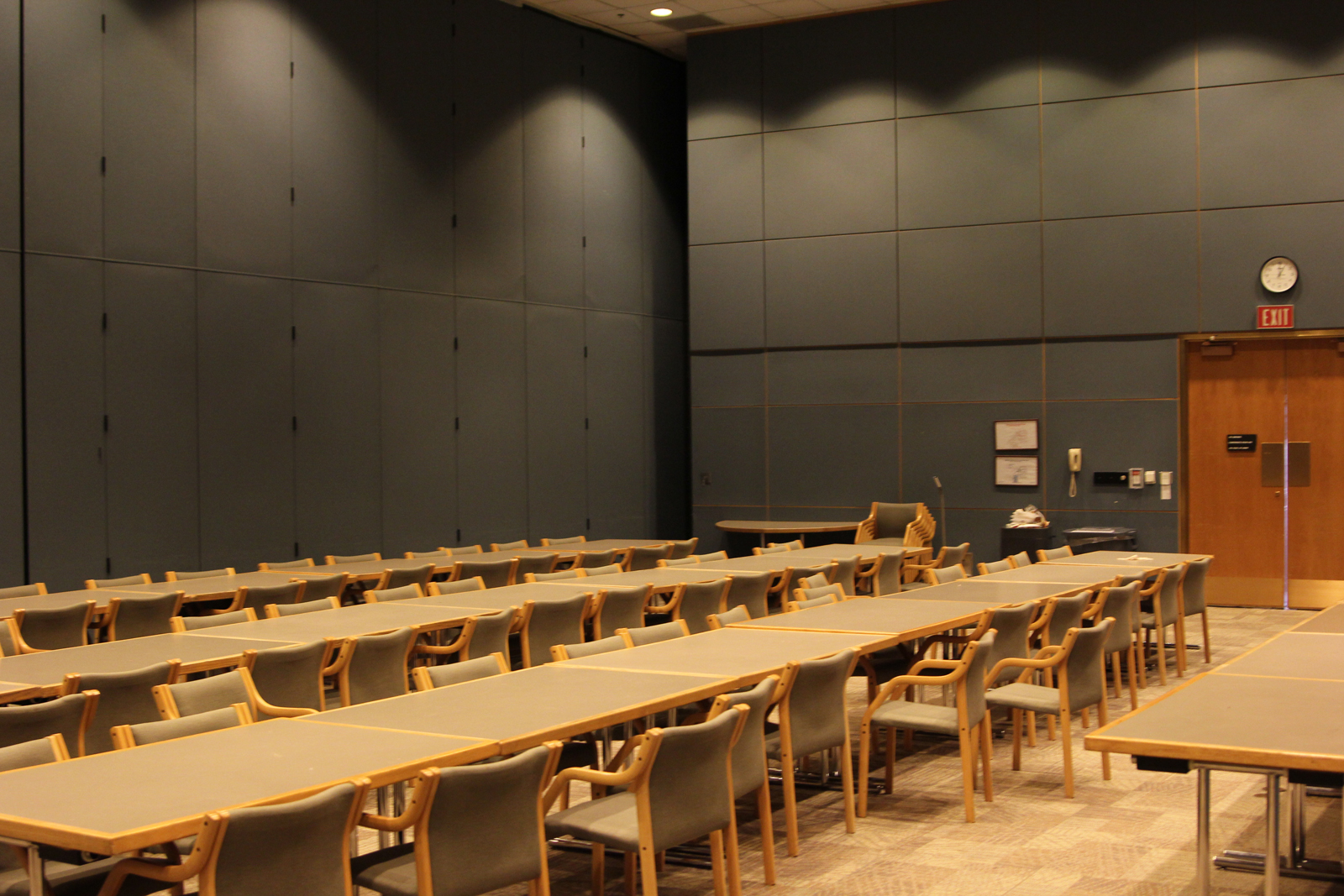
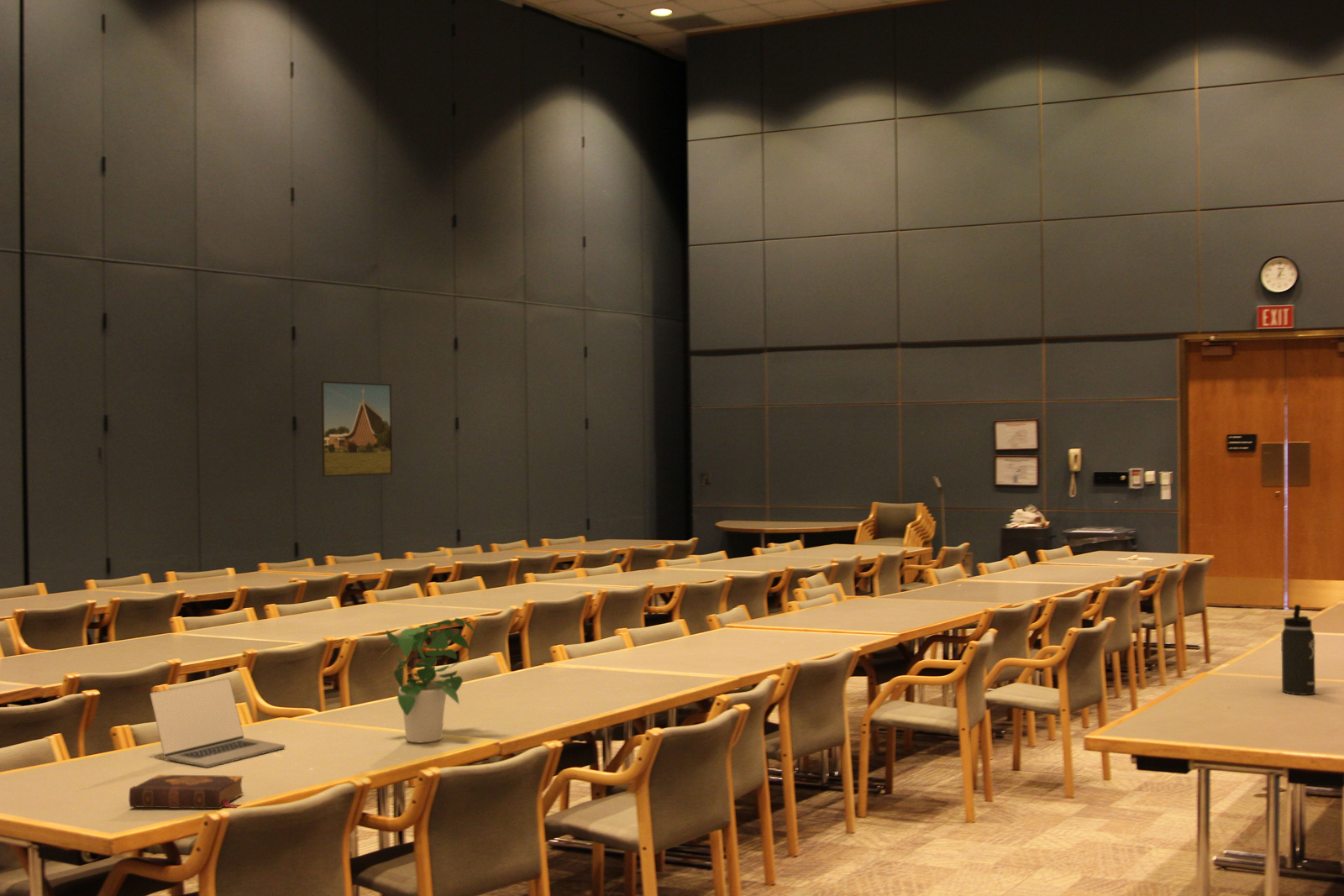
+ book [128,774,244,810]
+ laptop [149,678,286,768]
+ potted plant [378,617,481,743]
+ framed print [320,380,393,478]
+ thermos bottle [1280,604,1316,696]
